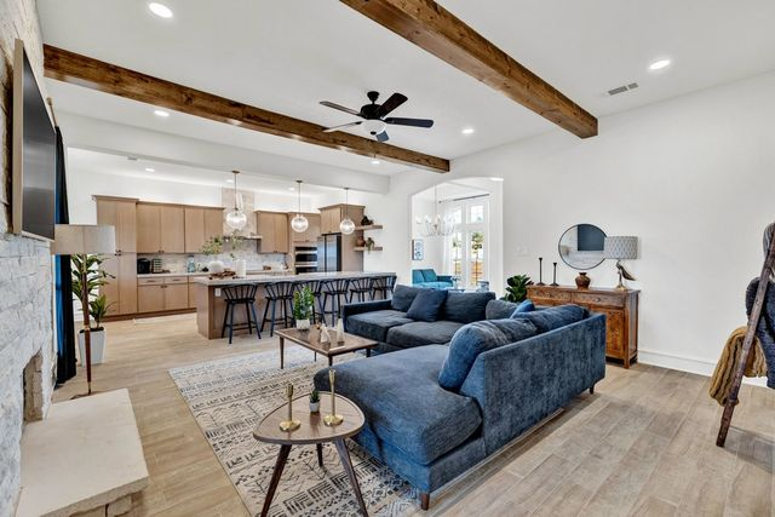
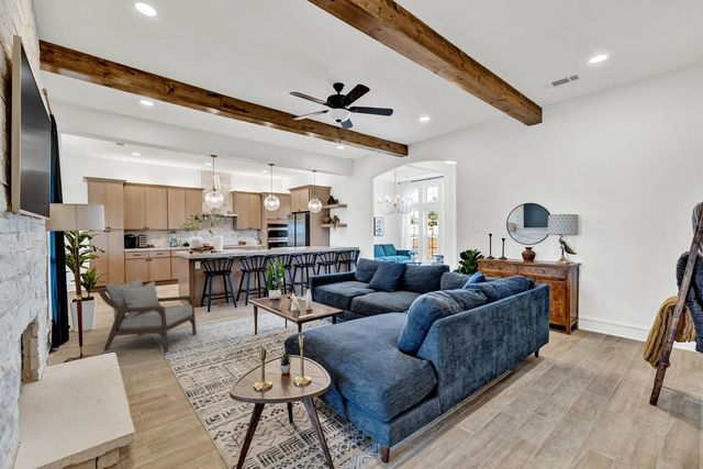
+ armchair [97,277,198,353]
